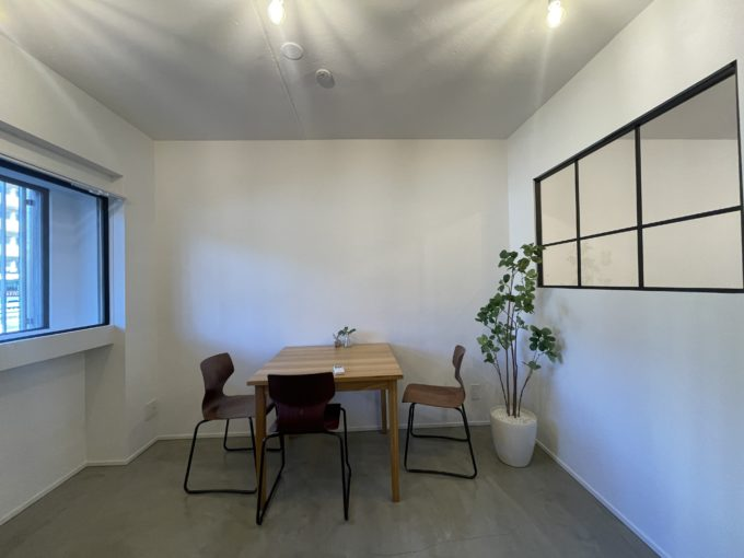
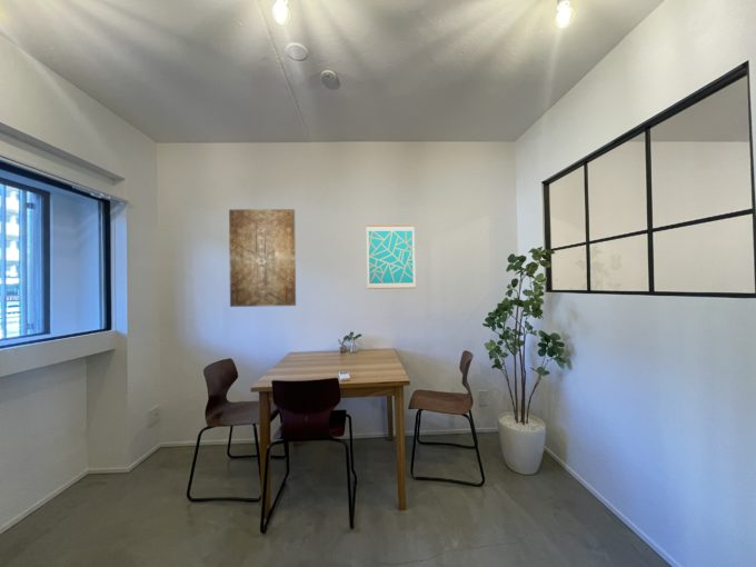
+ wall art [366,225,416,290]
+ wall art [228,208,297,308]
